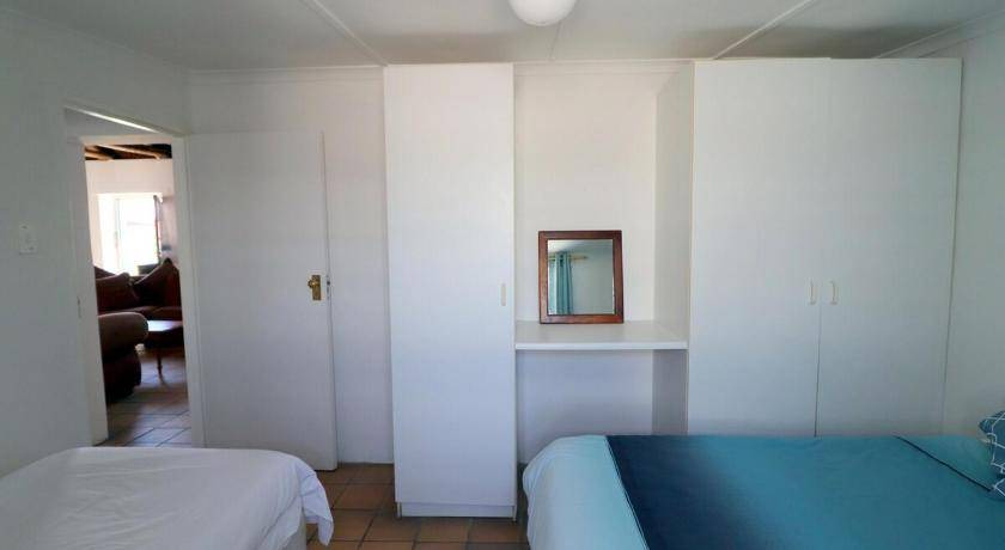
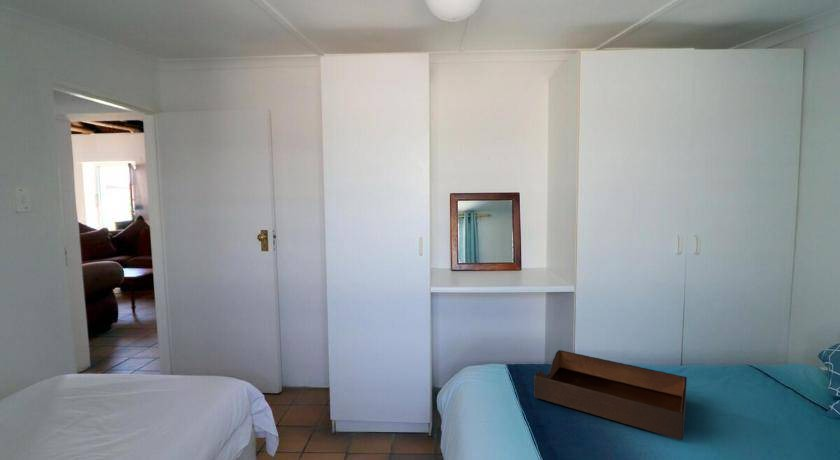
+ tray [533,349,688,441]
